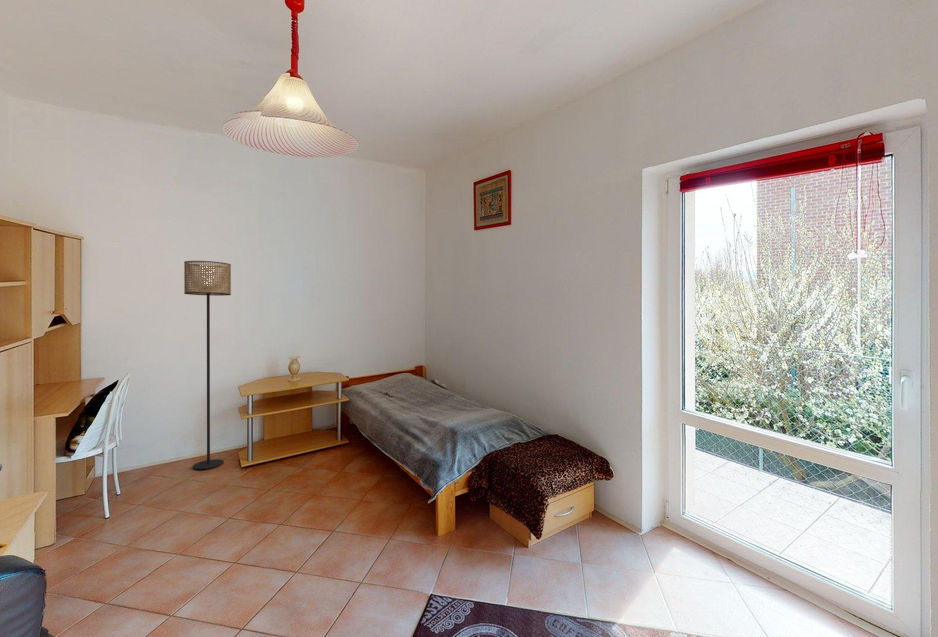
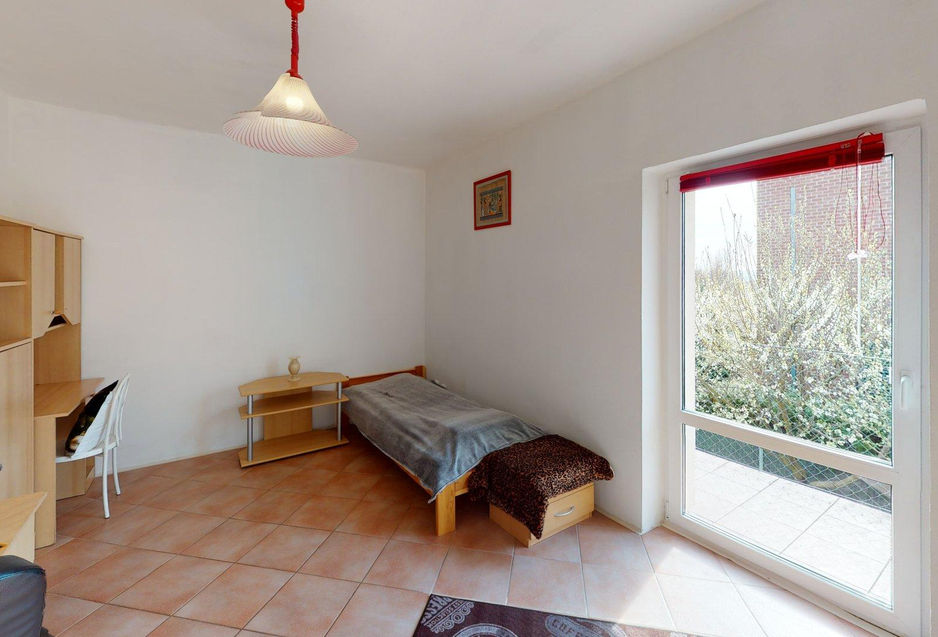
- floor lamp [183,260,232,470]
